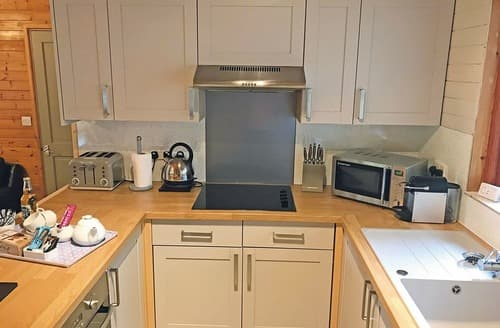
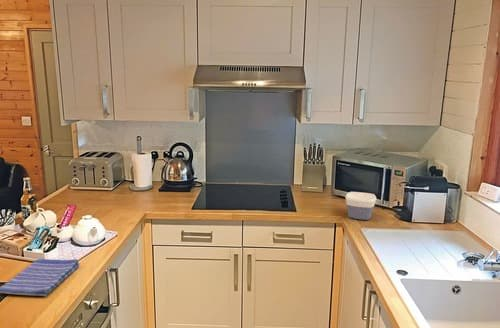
+ dish towel [0,258,80,297]
+ bowl [345,191,377,221]
